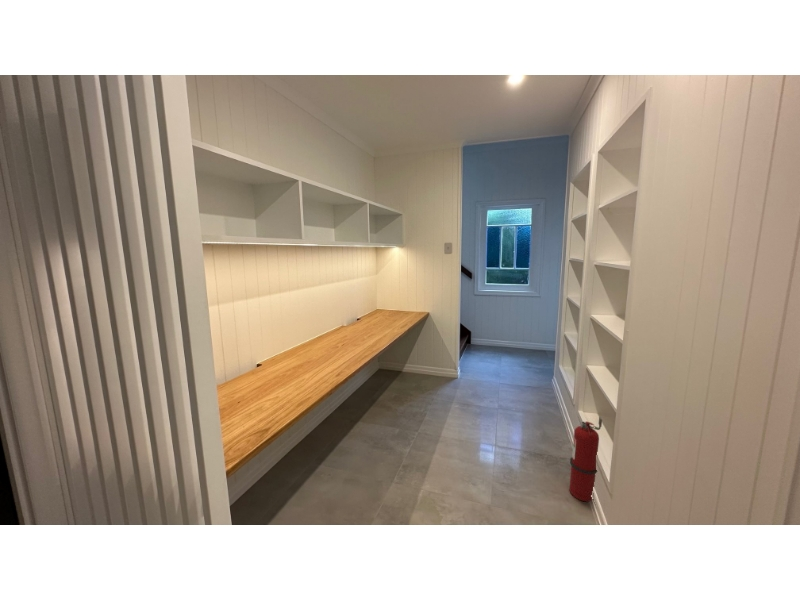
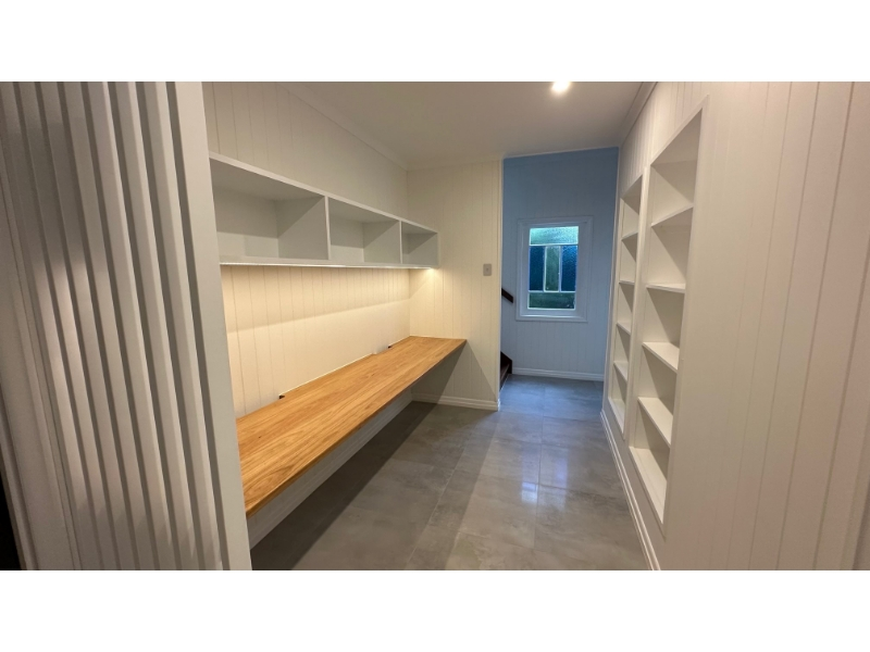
- fire extinguisher [568,416,603,502]
